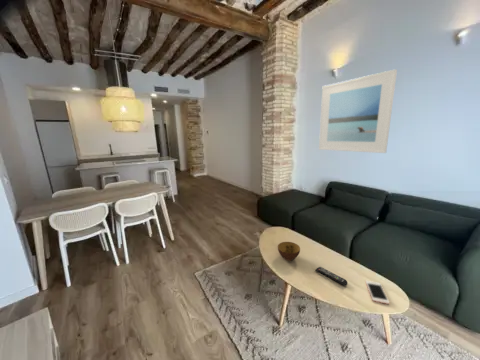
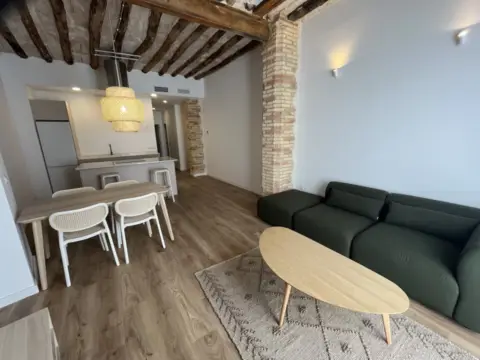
- bowl [277,241,301,262]
- cell phone [364,280,390,305]
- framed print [318,68,398,154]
- remote control [315,266,348,287]
